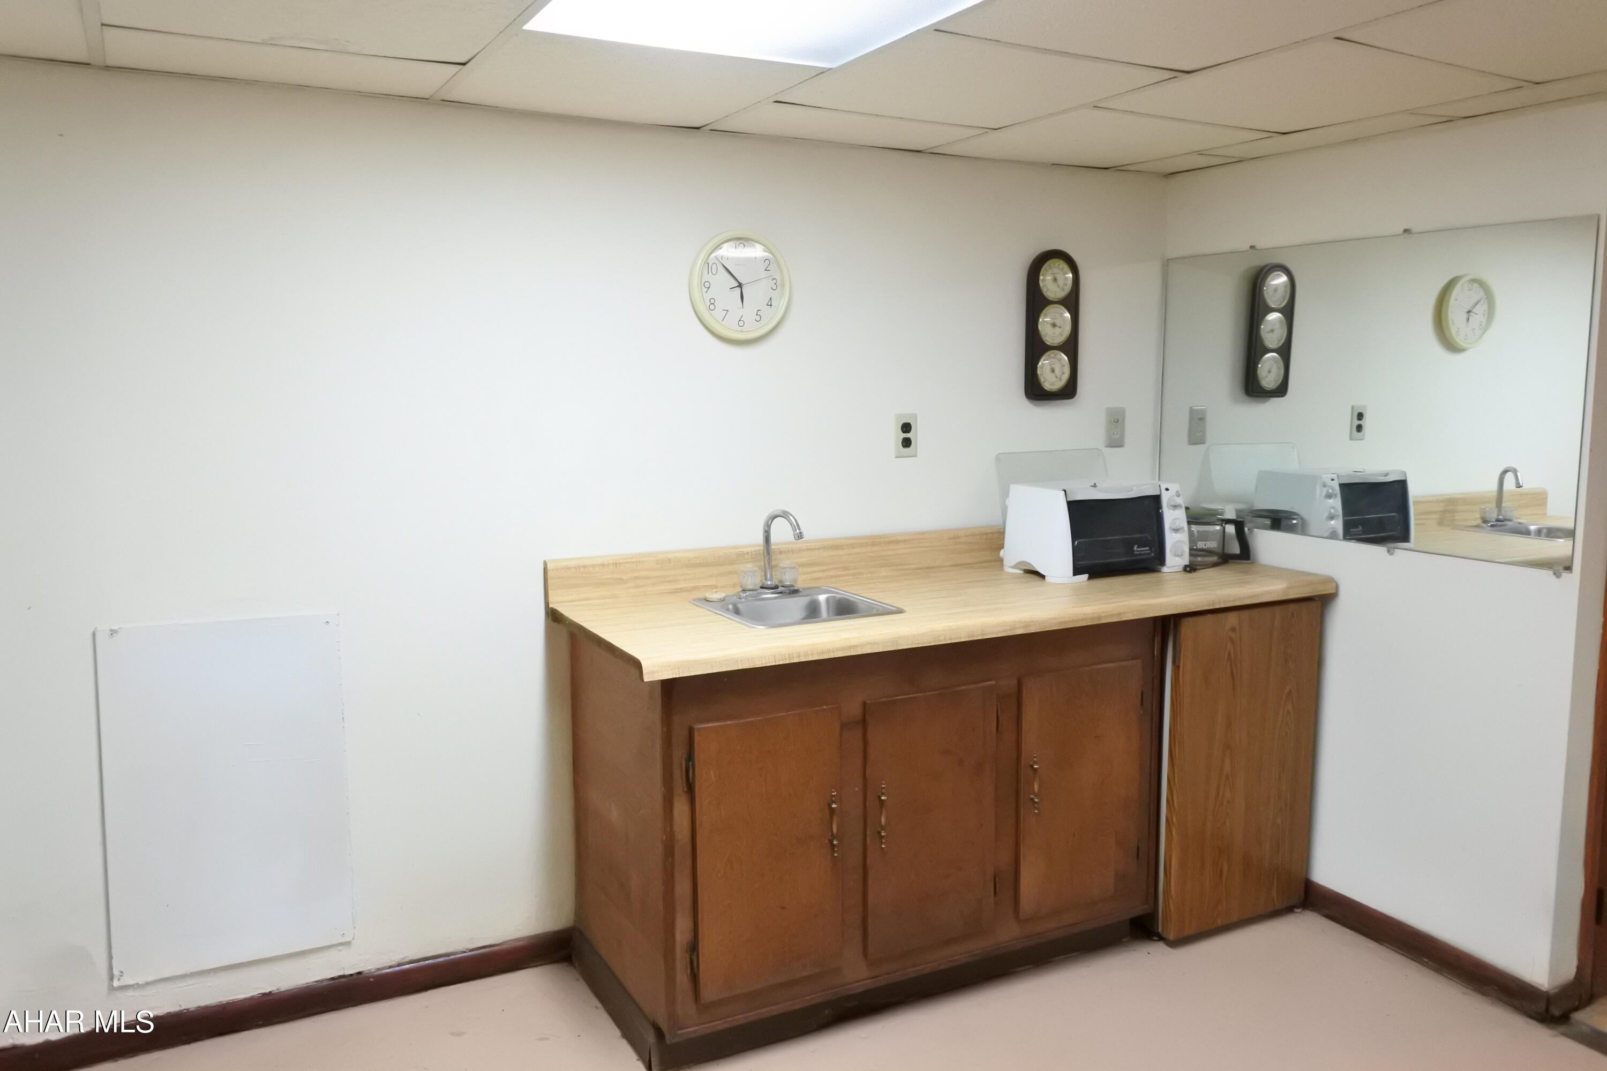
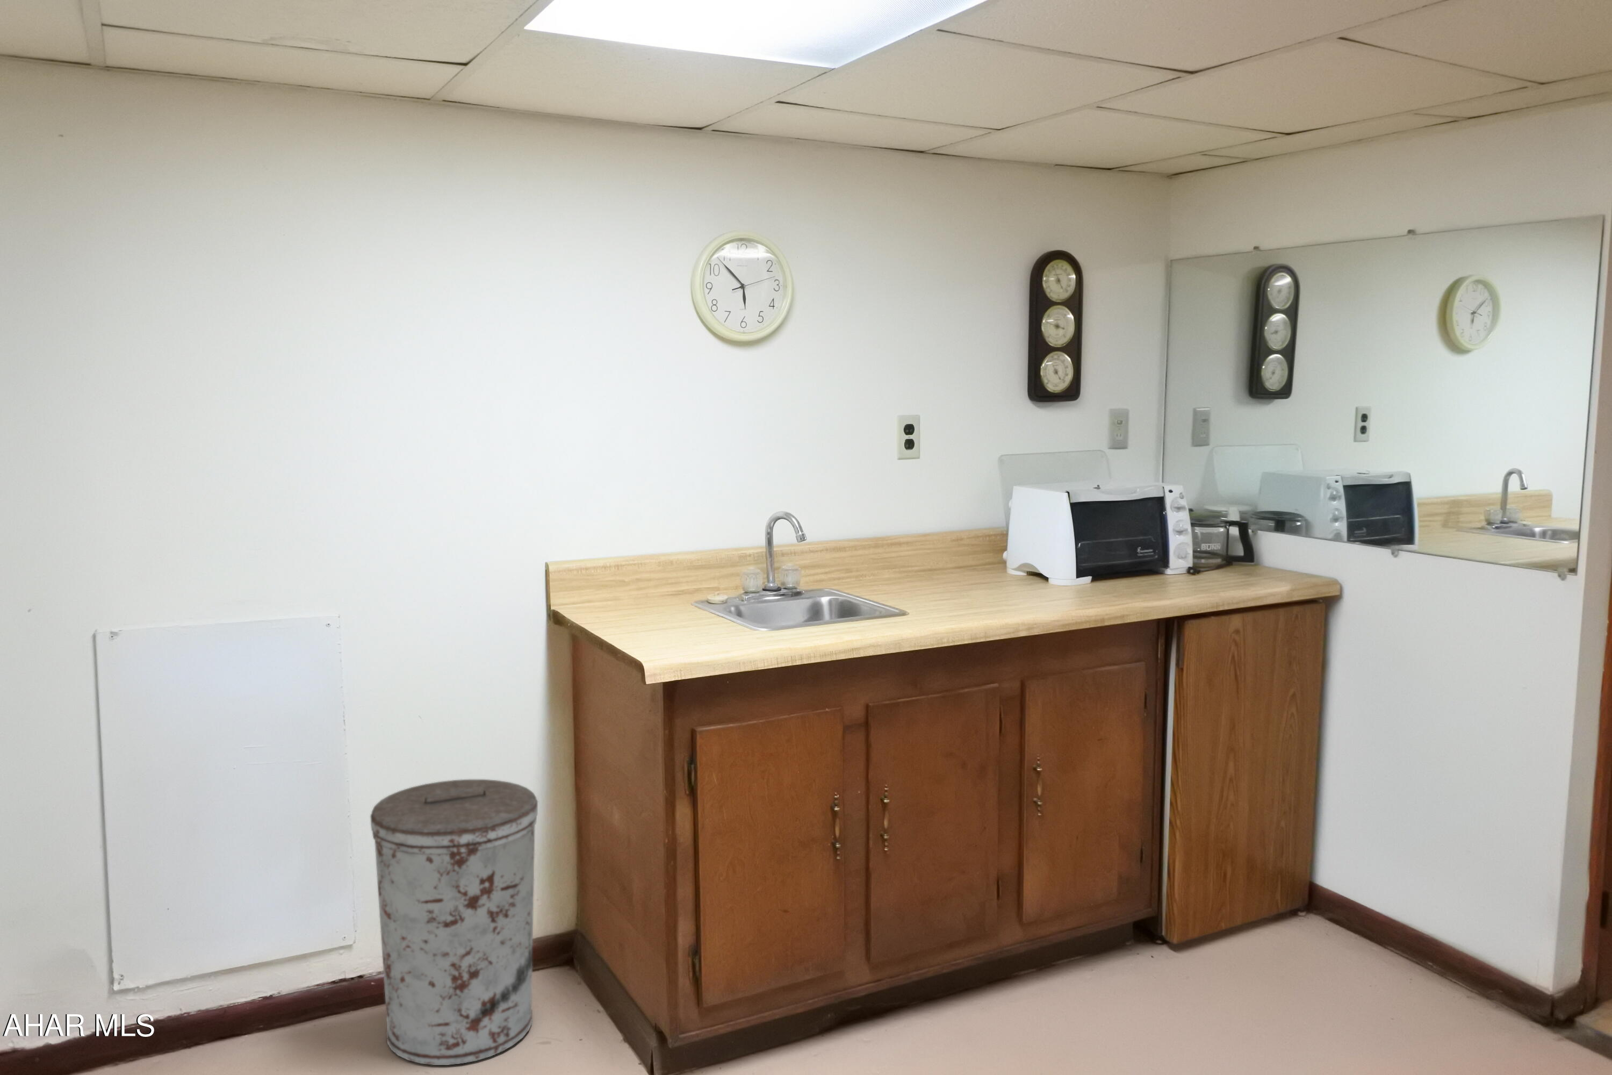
+ trash can [369,779,539,1065]
